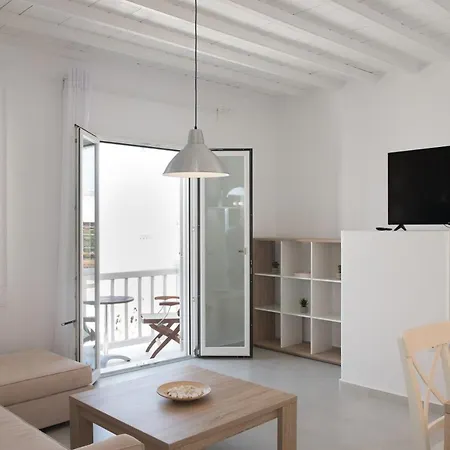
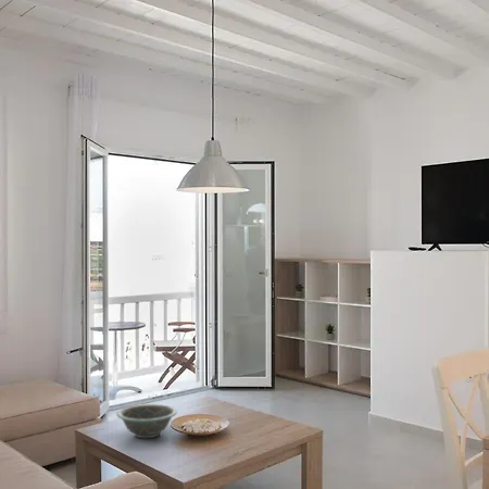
+ decorative bowl [115,403,178,439]
